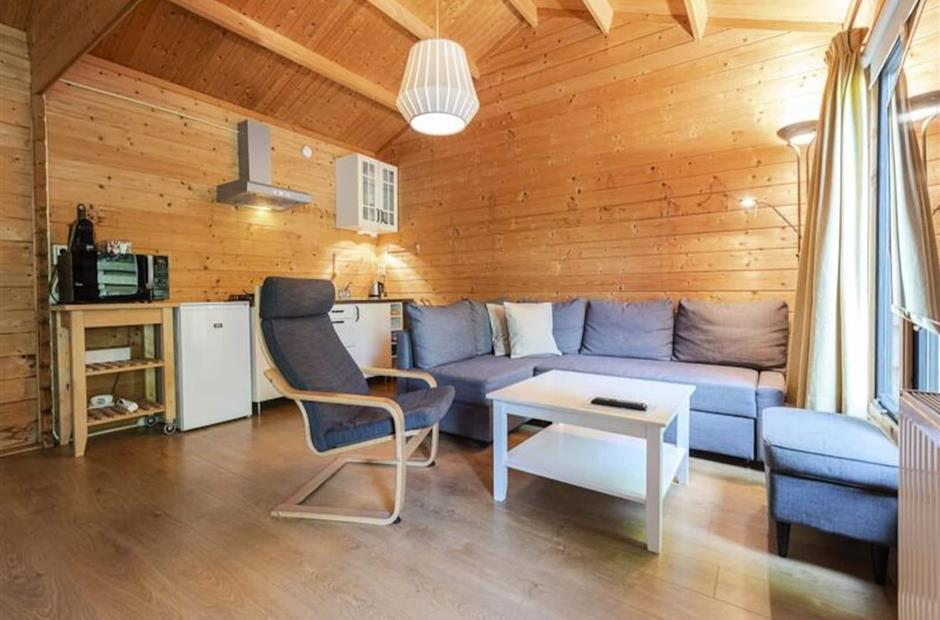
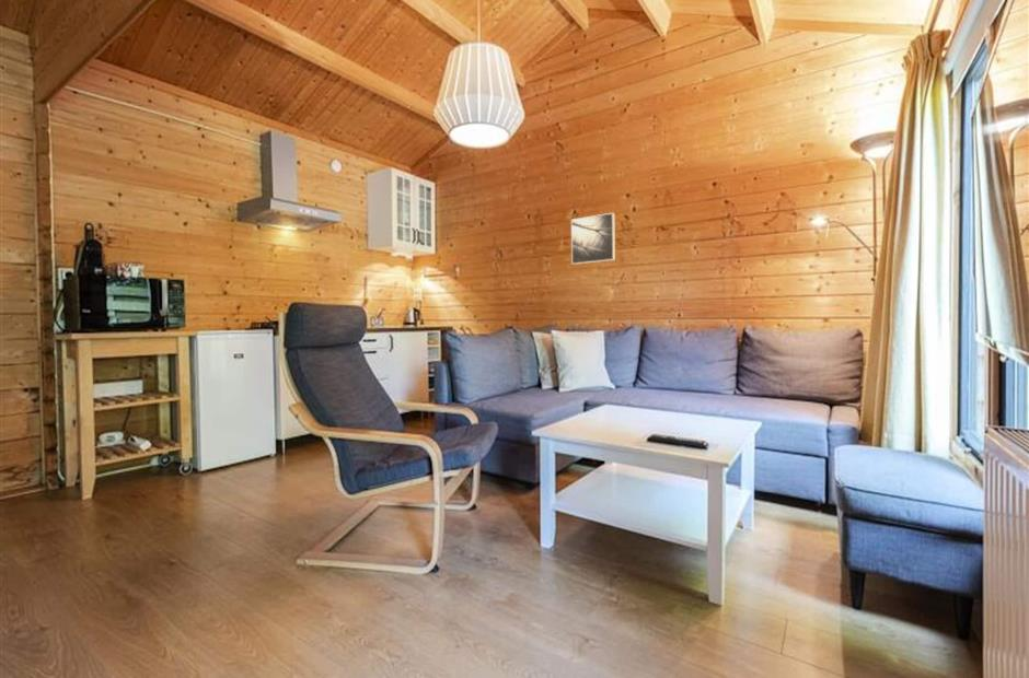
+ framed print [570,212,616,266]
